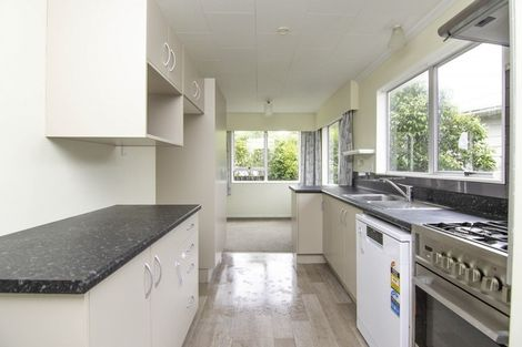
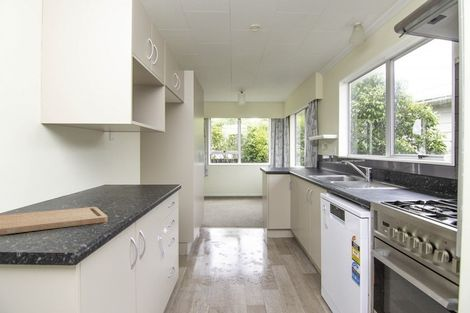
+ cutting board [0,206,109,236]
